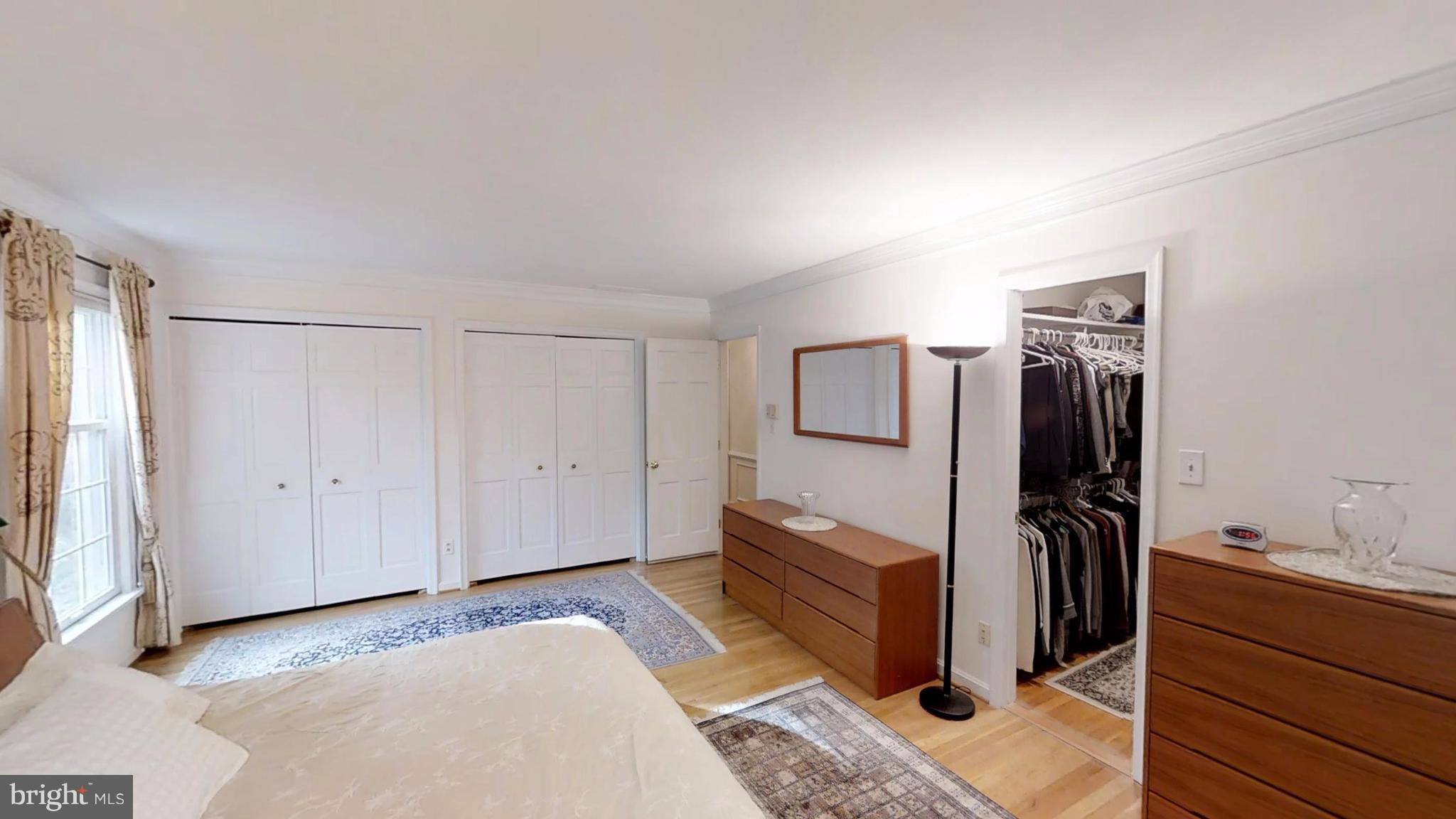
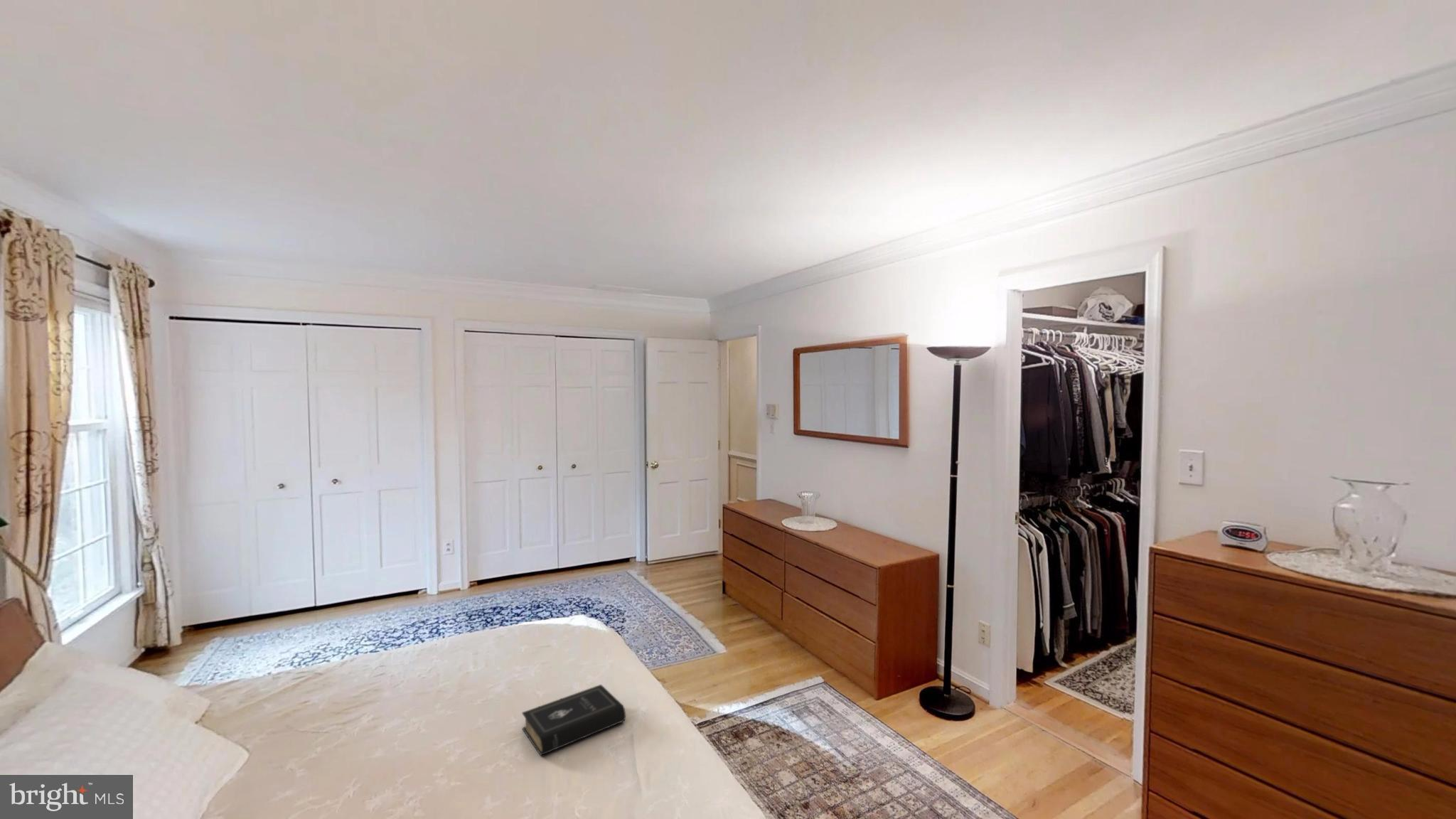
+ book [521,684,626,756]
